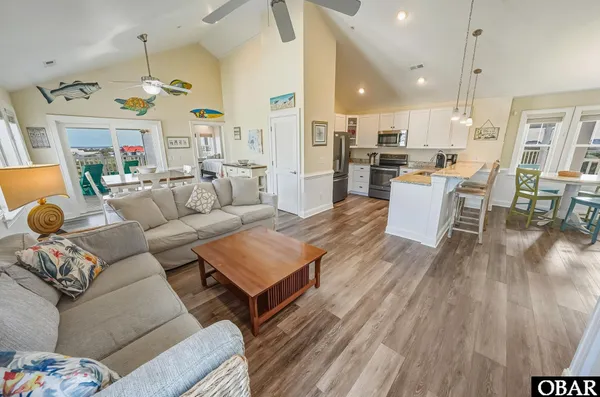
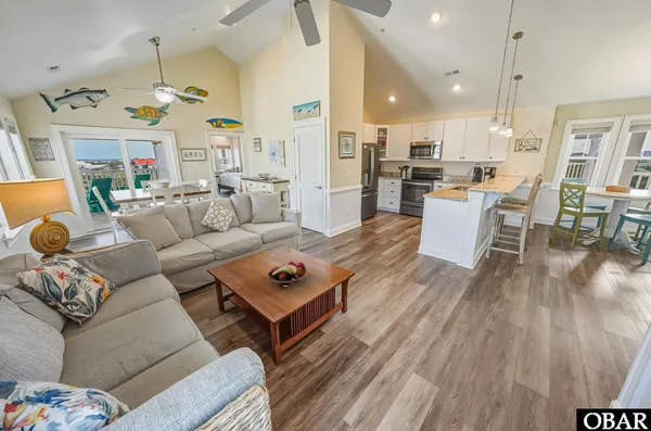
+ fruit basket [266,261,309,284]
